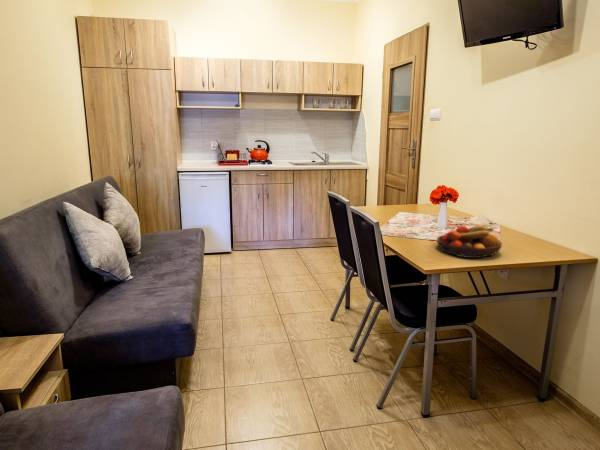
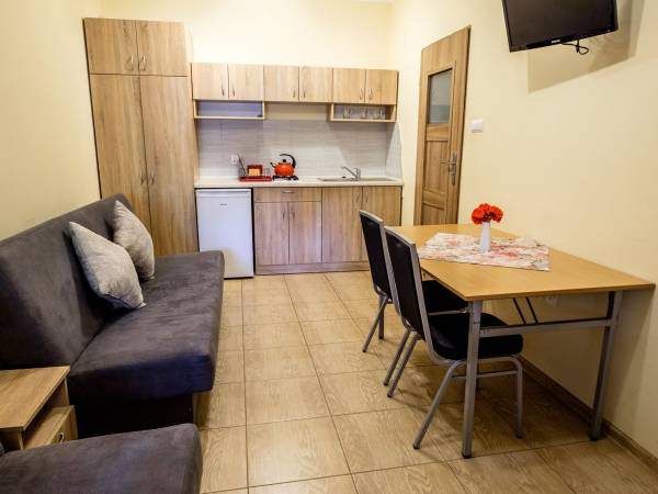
- fruit bowl [436,223,503,259]
